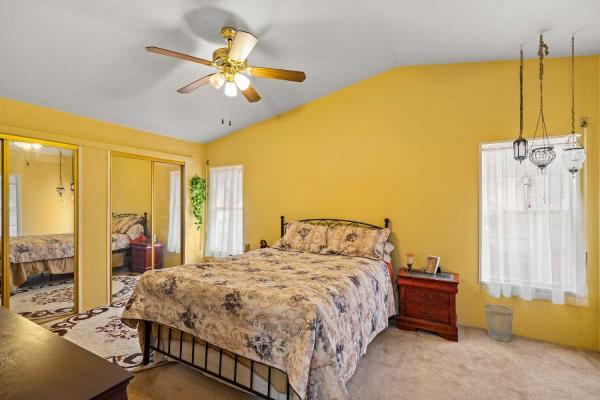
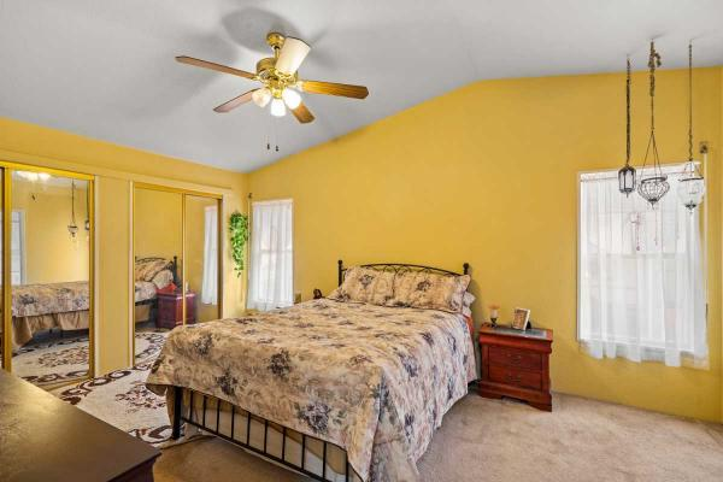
- wastebasket [484,303,514,343]
